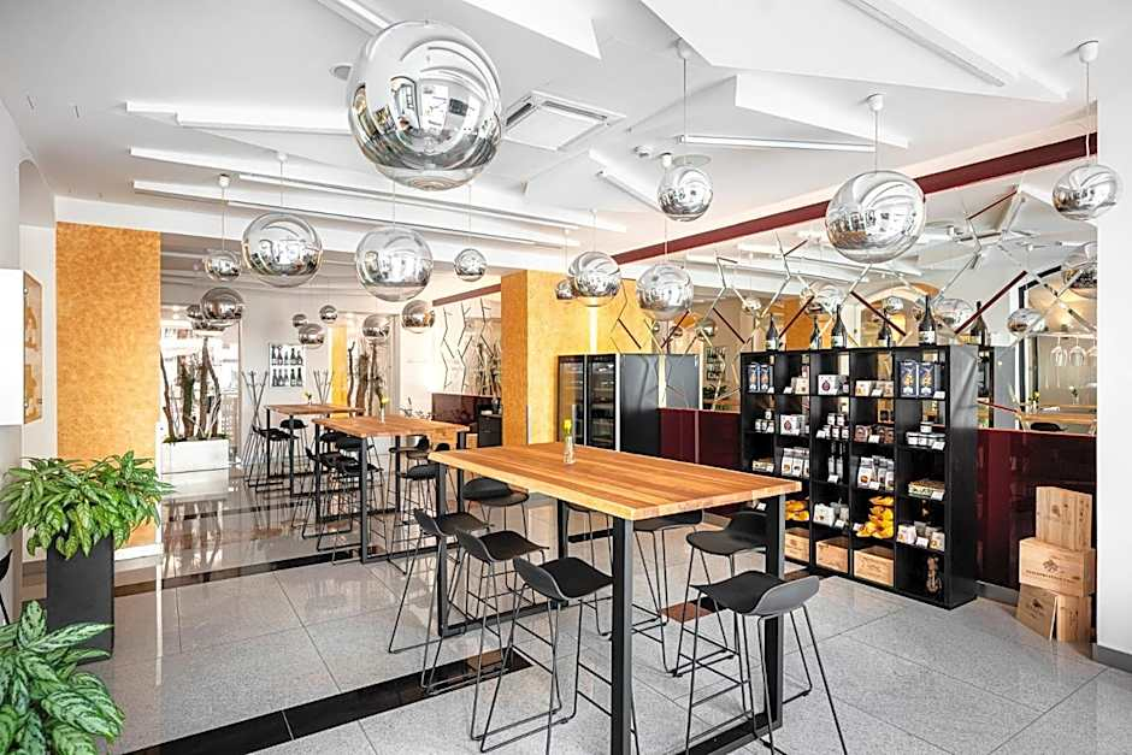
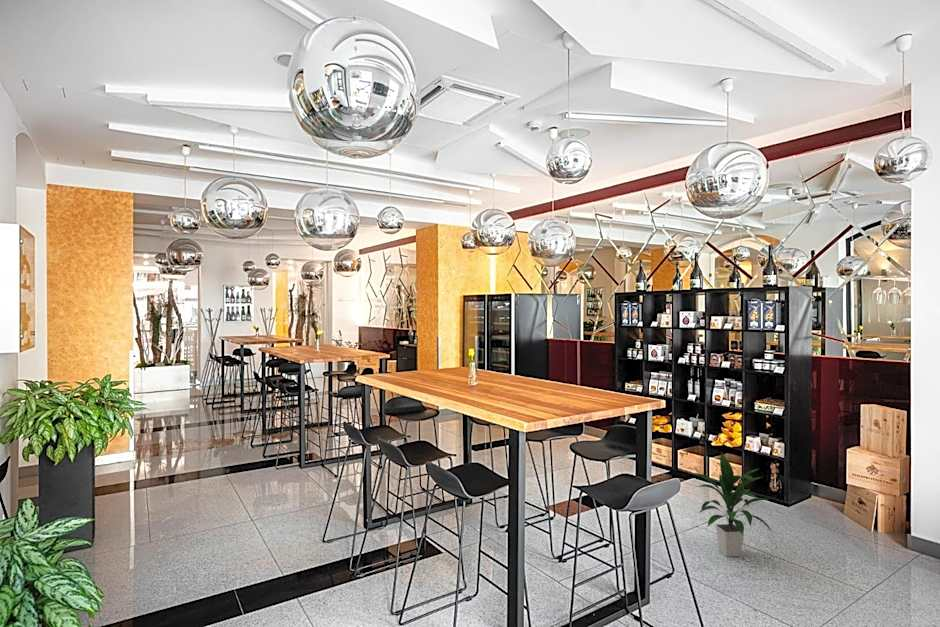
+ indoor plant [690,451,773,558]
